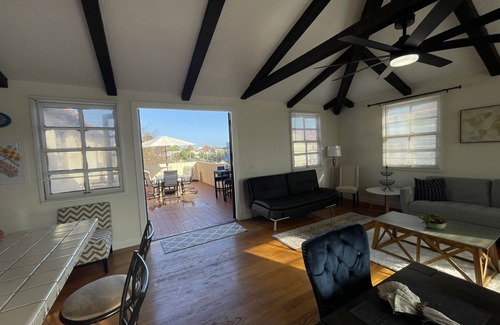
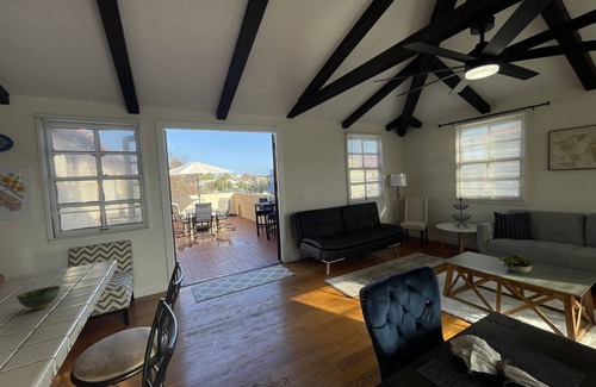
+ bowl [15,285,62,311]
